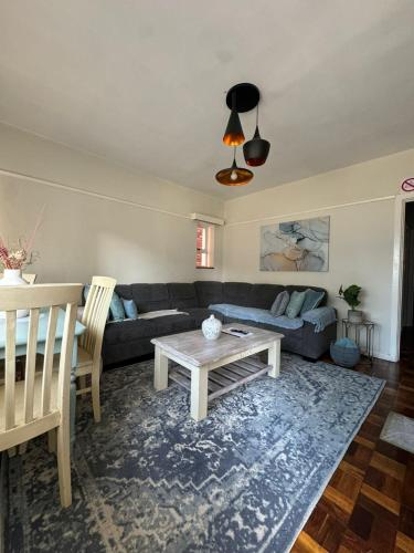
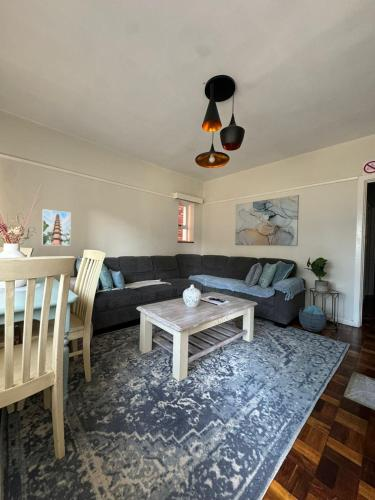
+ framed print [41,208,72,247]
